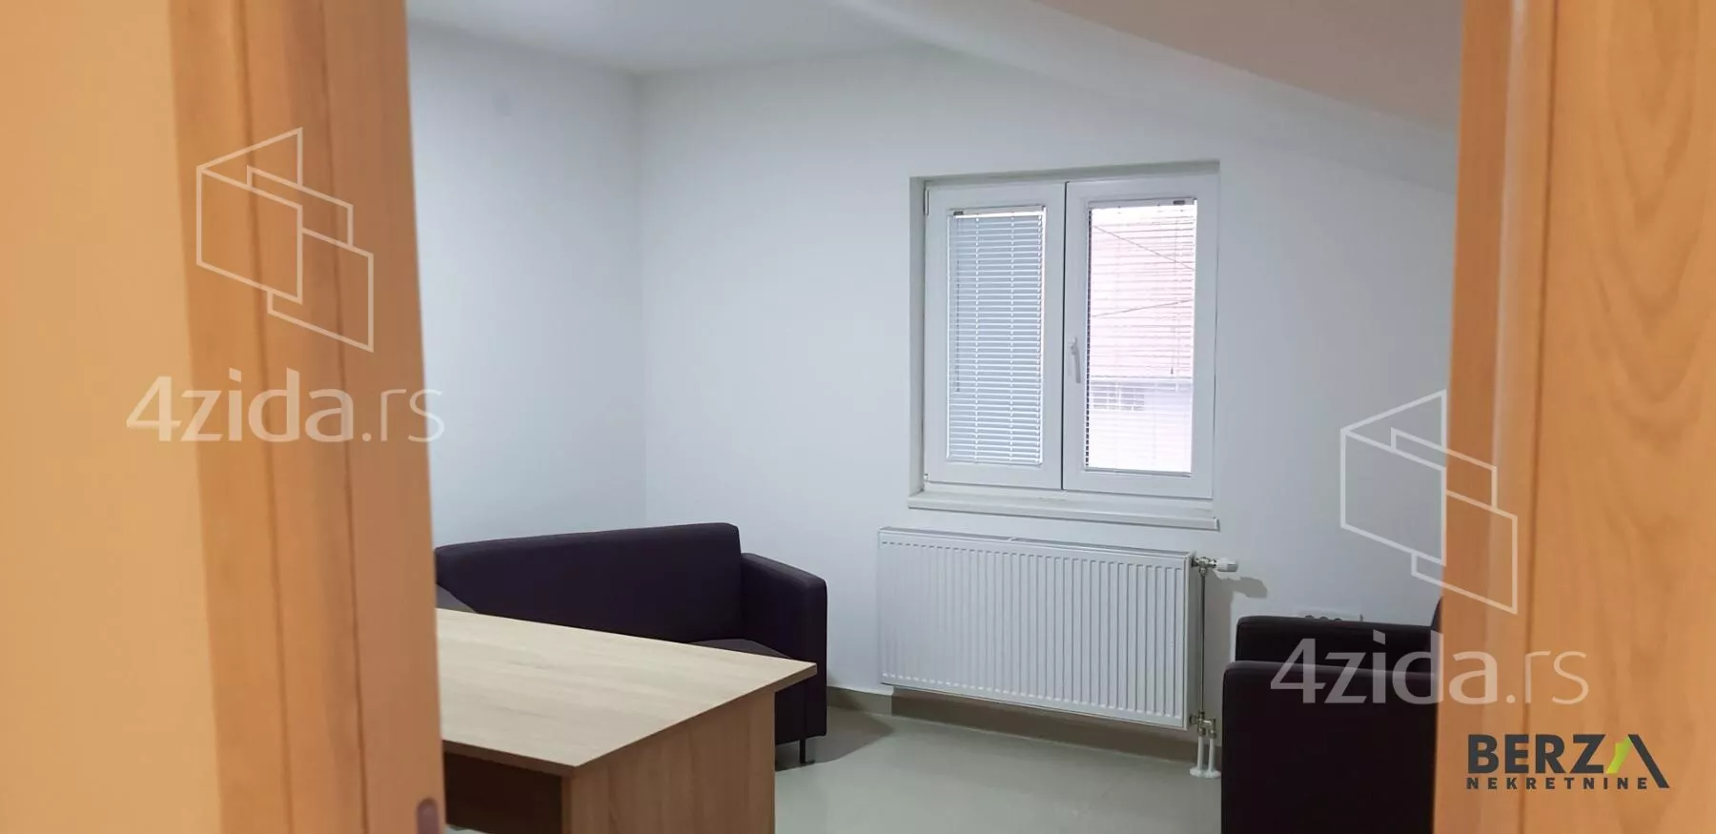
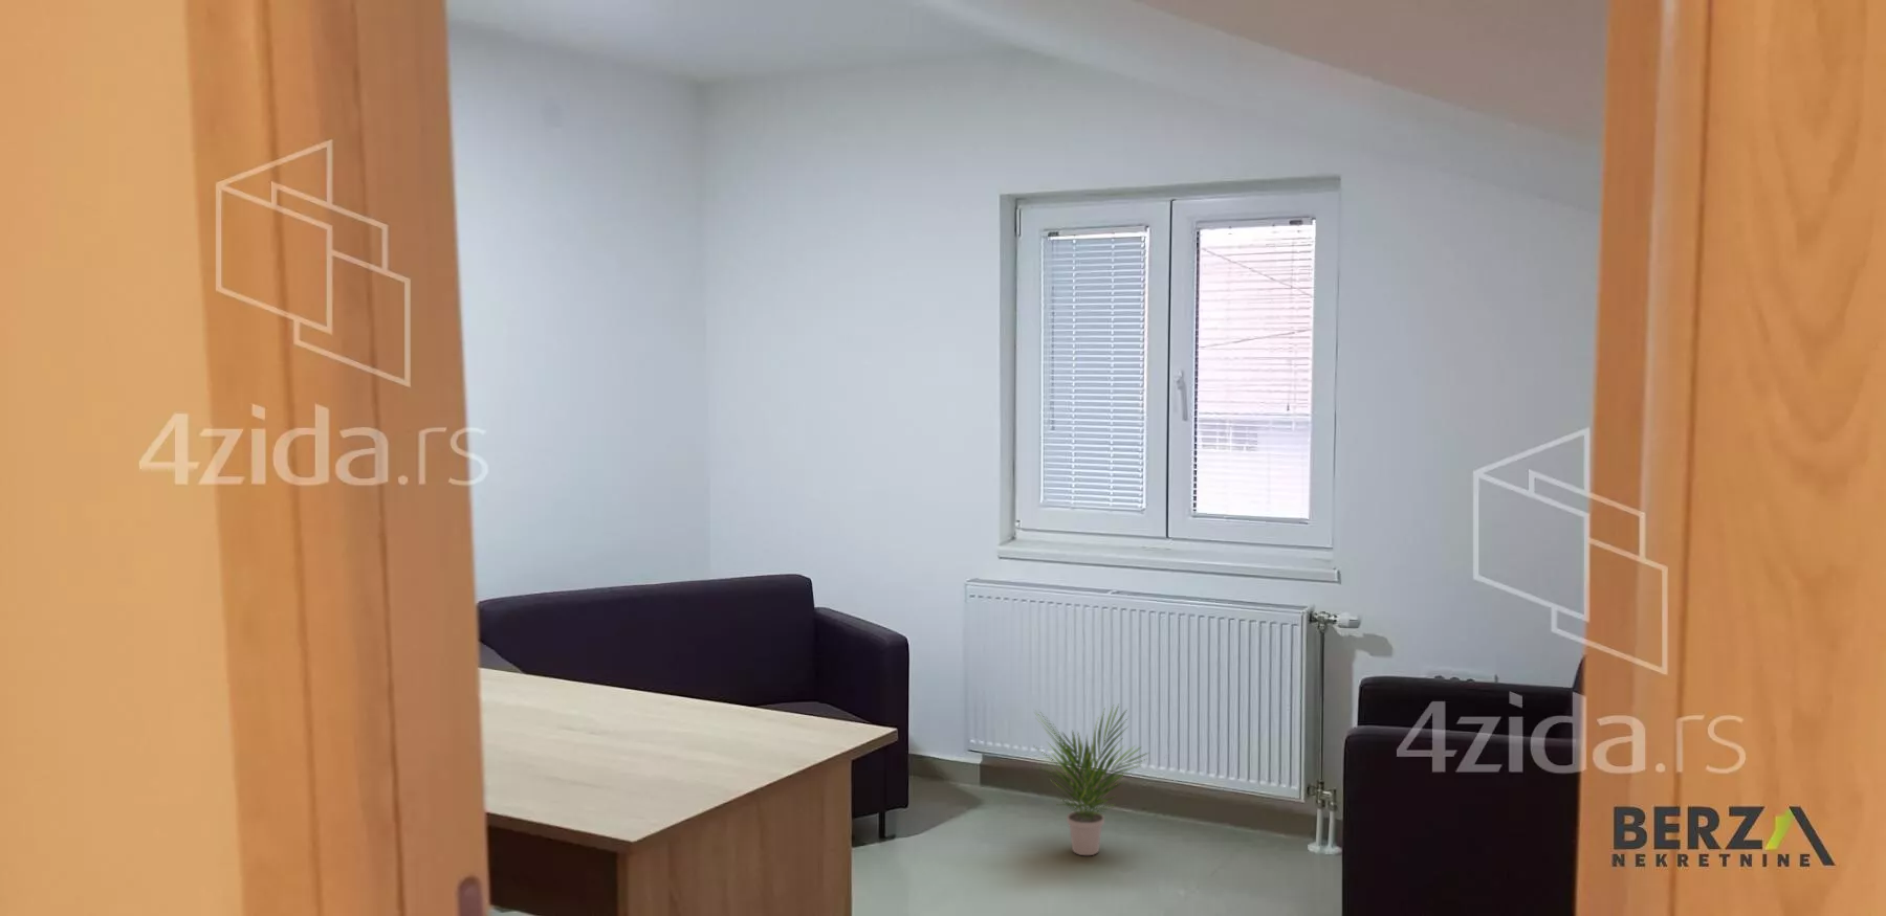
+ potted plant [1032,703,1150,856]
